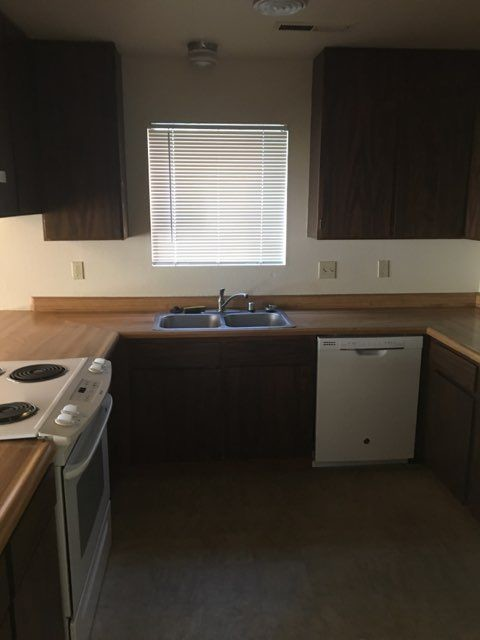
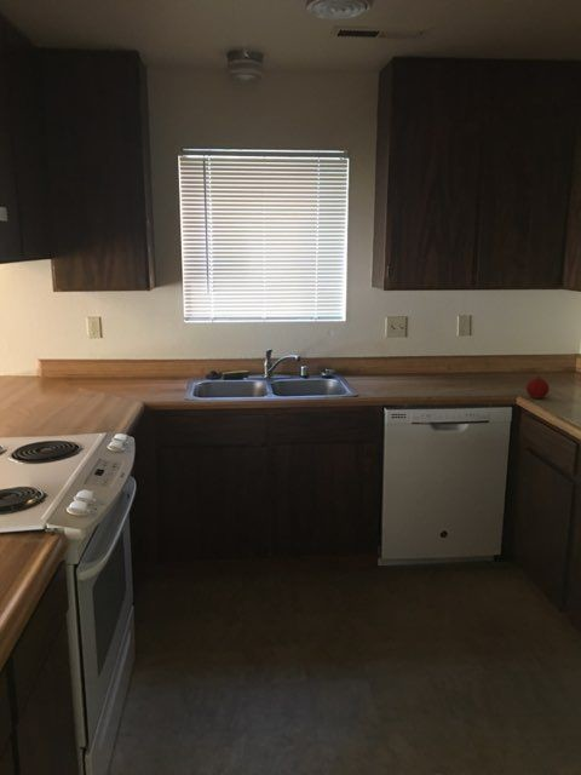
+ fruit [525,374,551,400]
